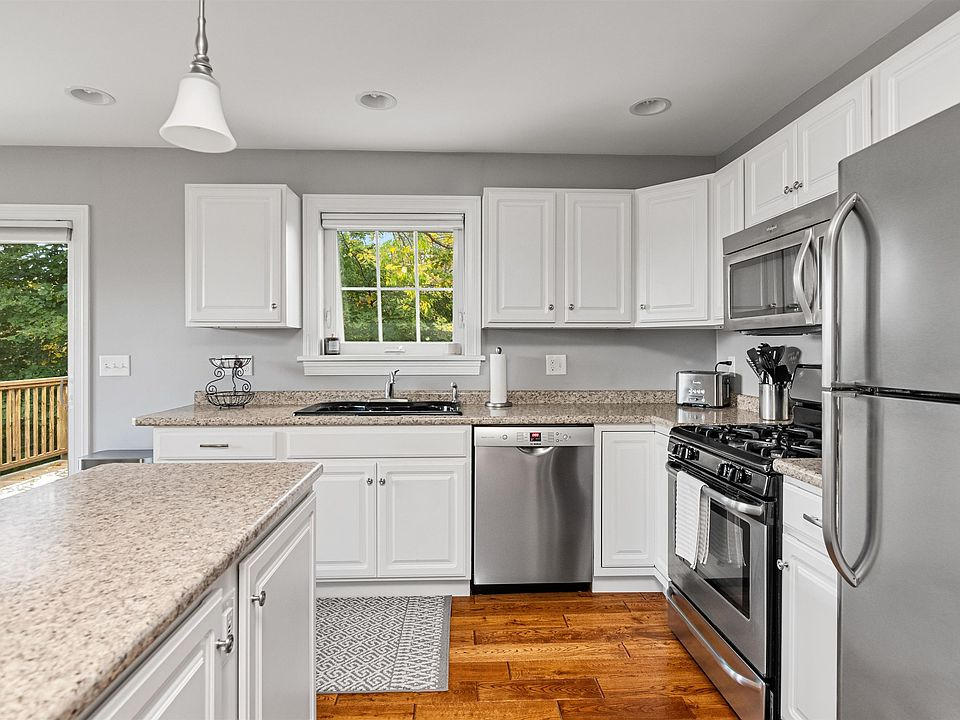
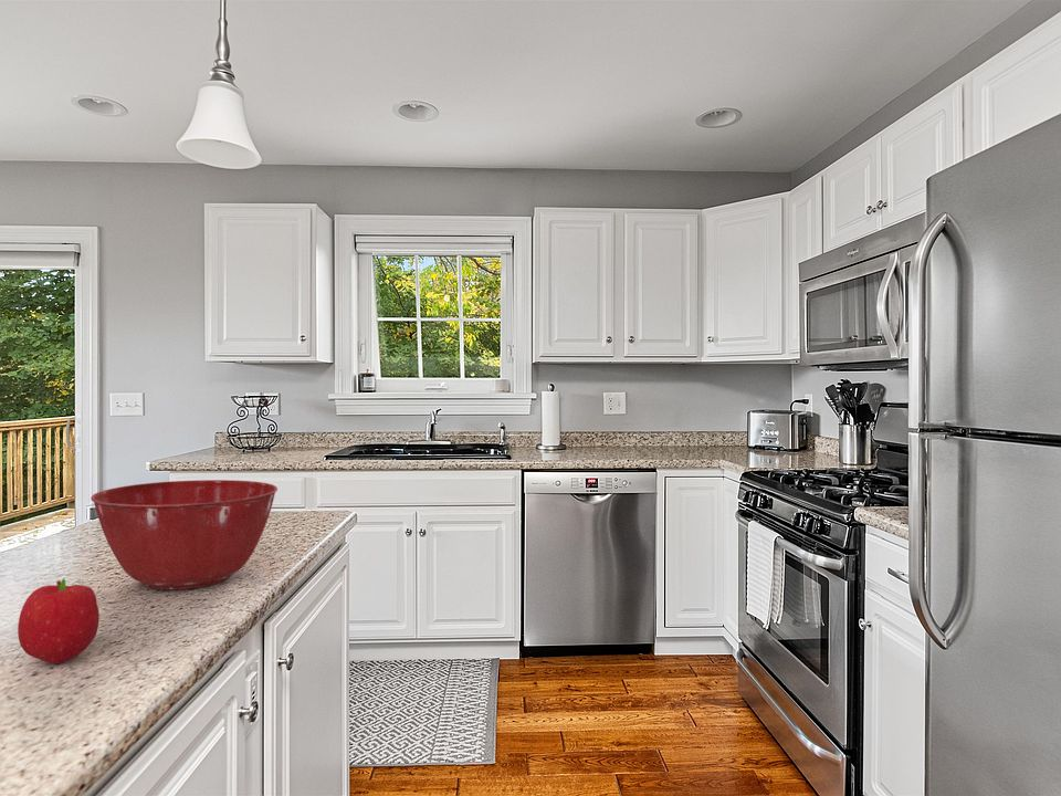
+ fruit [17,577,101,664]
+ mixing bowl [90,479,279,590]
